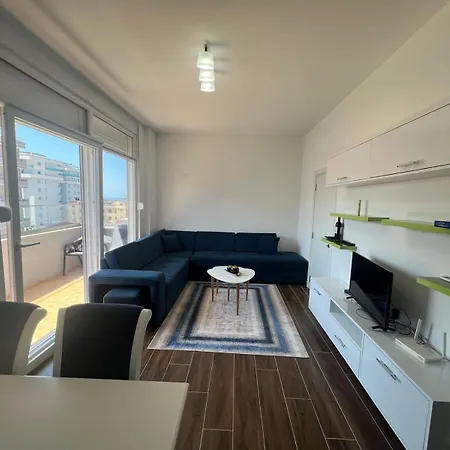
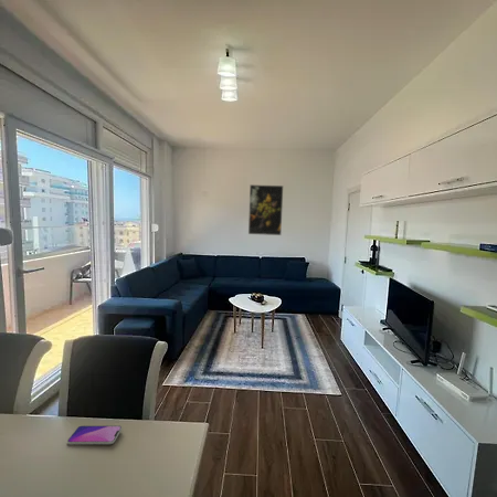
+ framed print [247,183,284,236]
+ smartphone [66,424,123,445]
